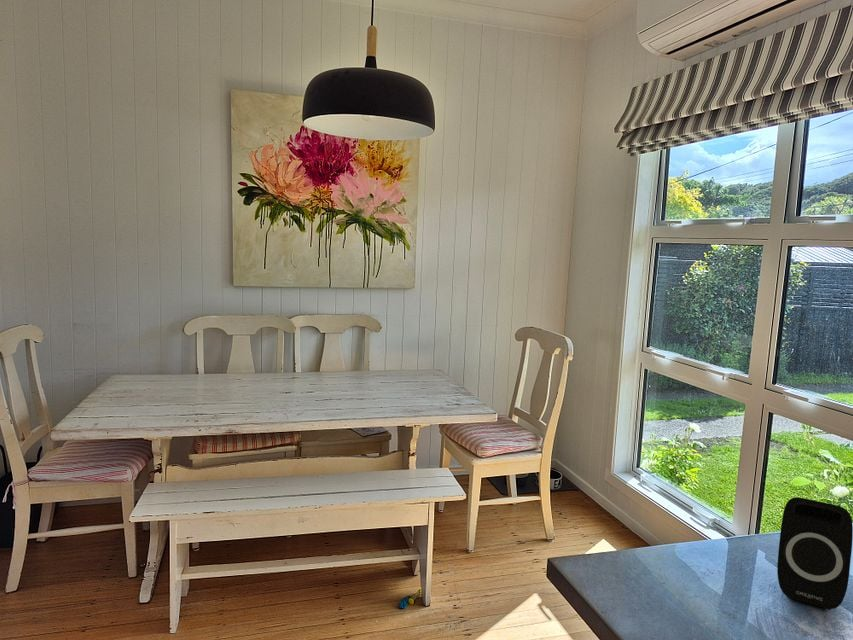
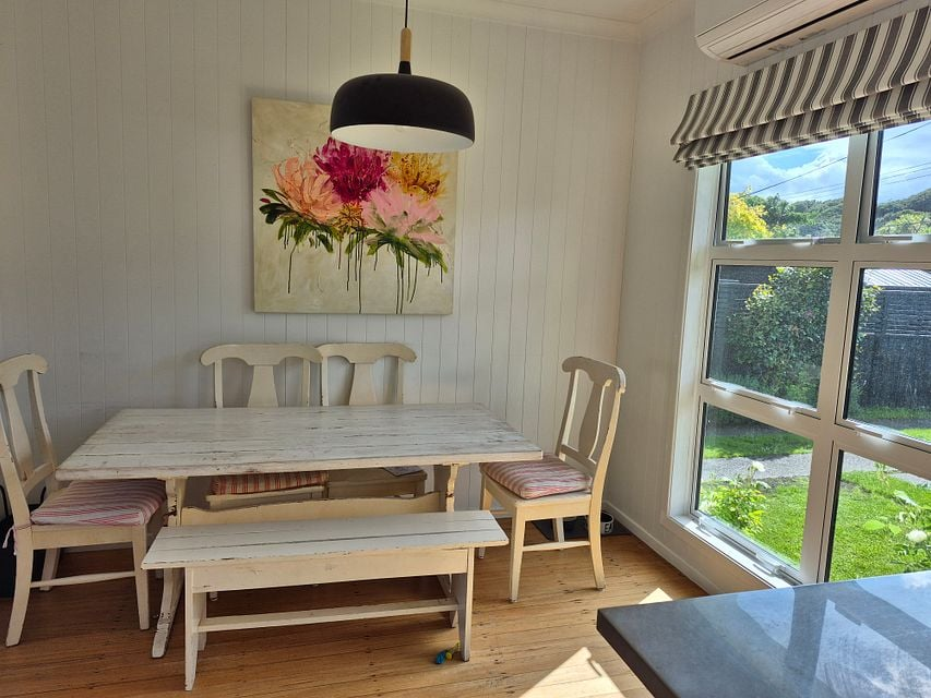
- speaker [776,496,853,611]
